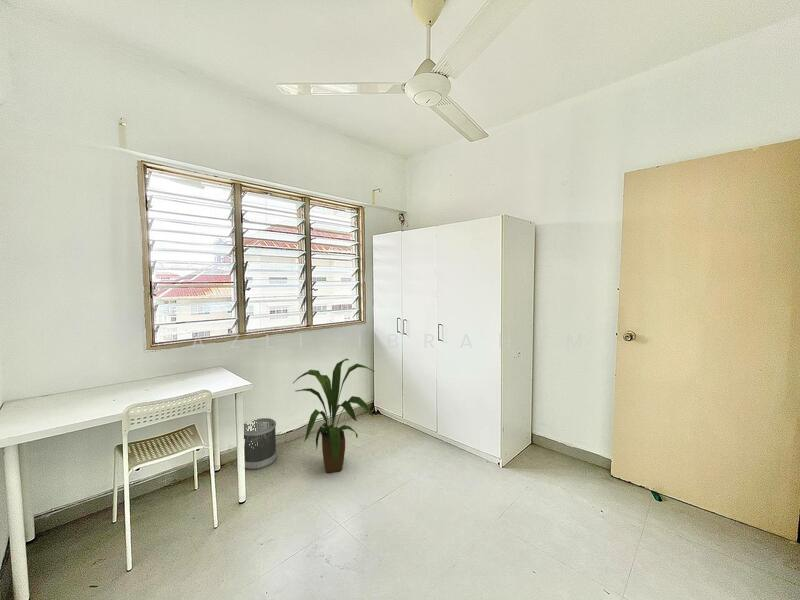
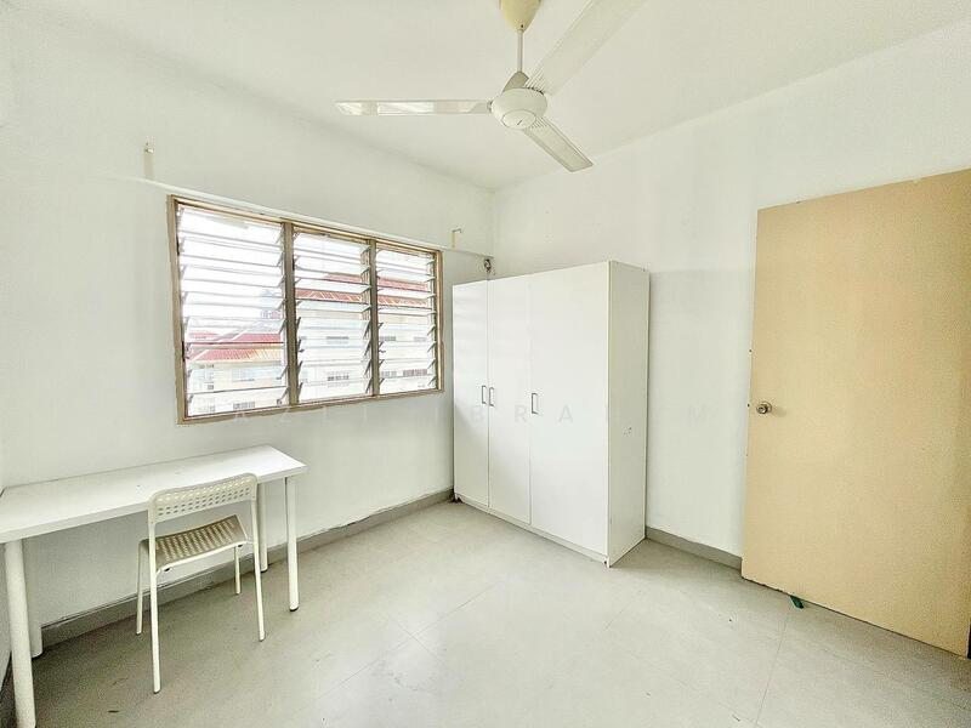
- wastebasket [243,417,278,471]
- house plant [292,358,376,474]
